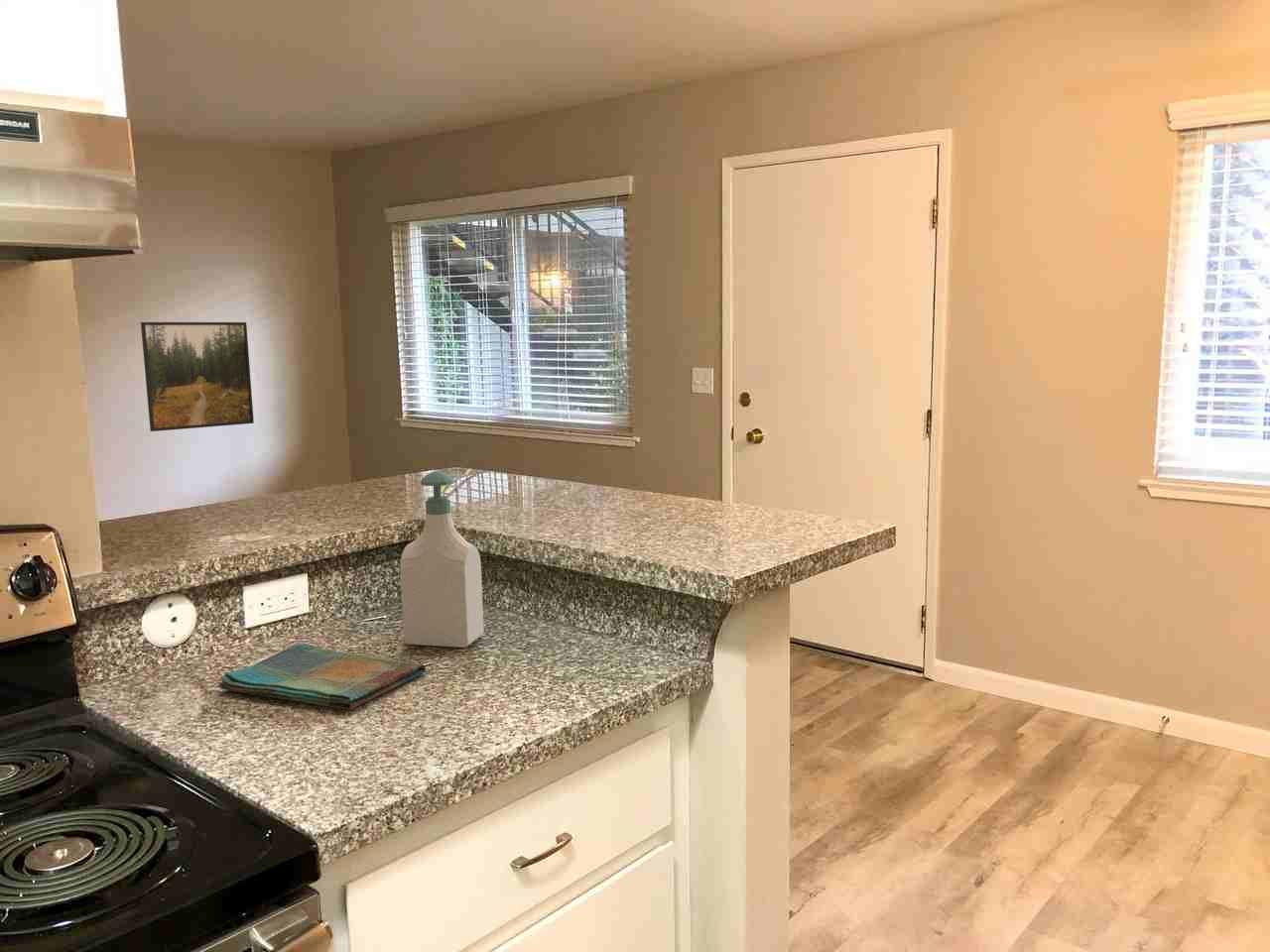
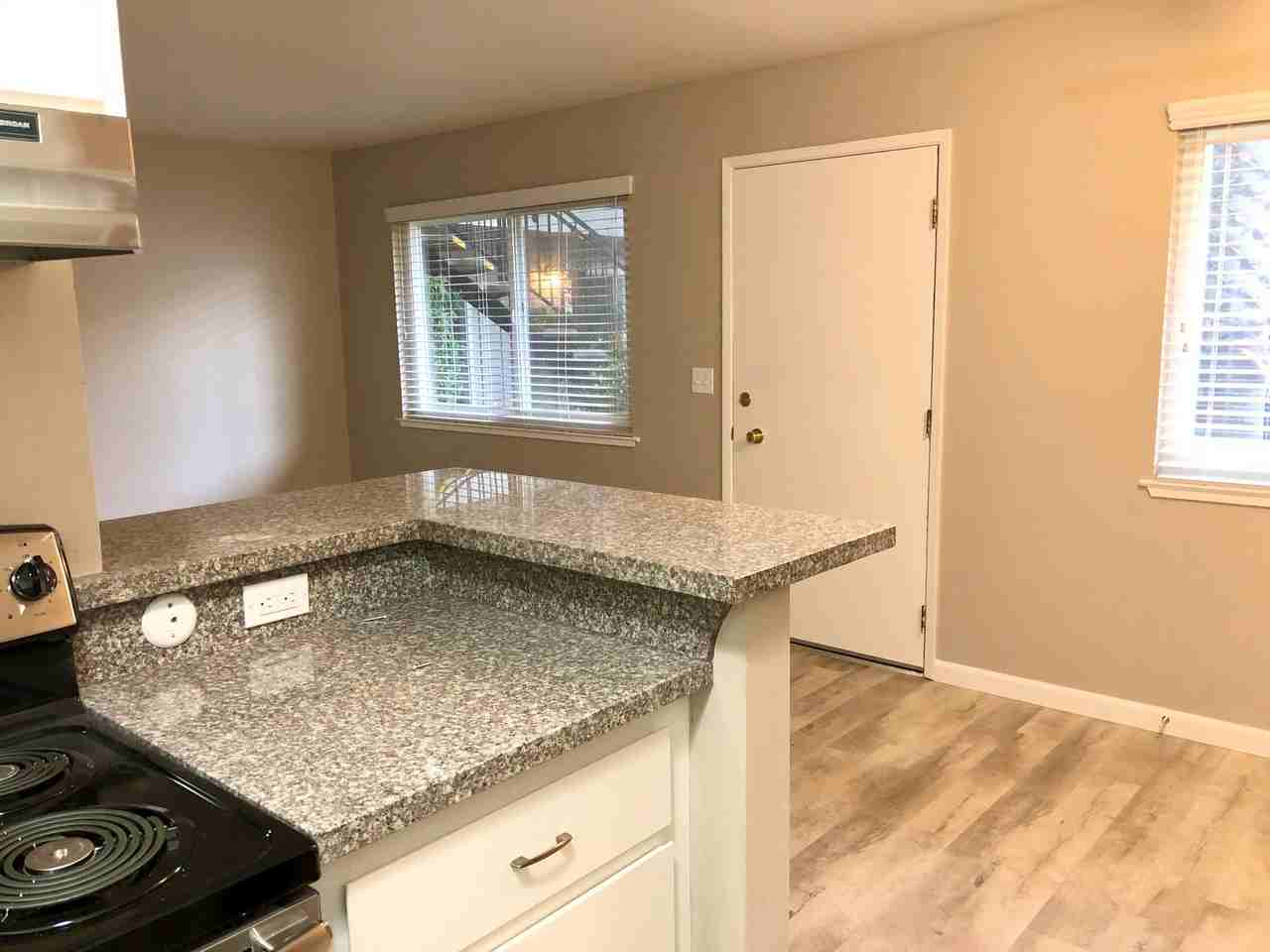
- soap bottle [399,470,485,649]
- dish towel [217,642,427,711]
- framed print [140,321,255,432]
